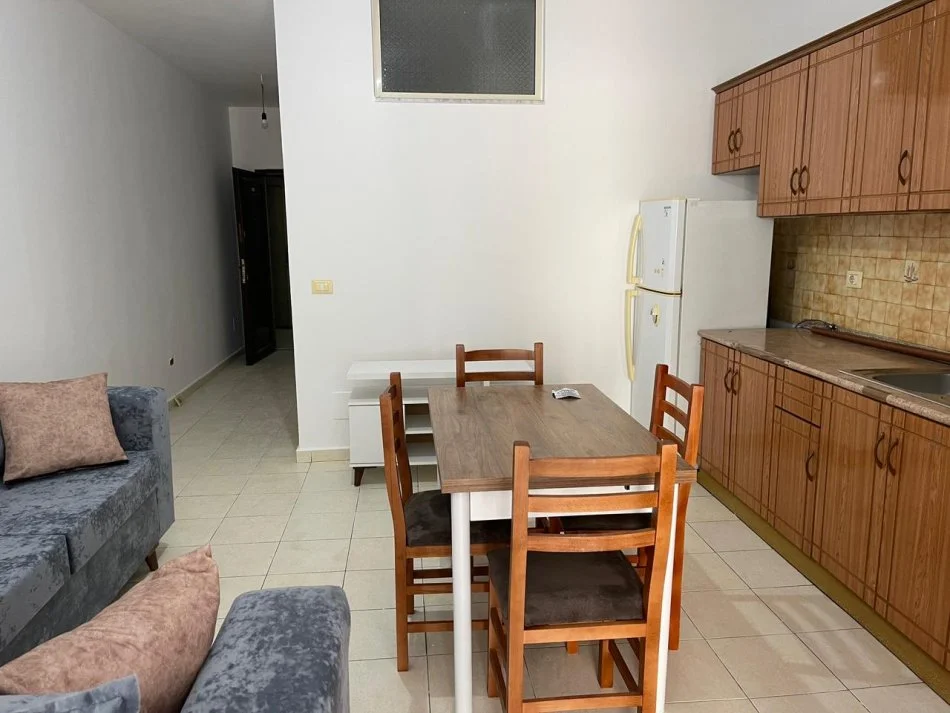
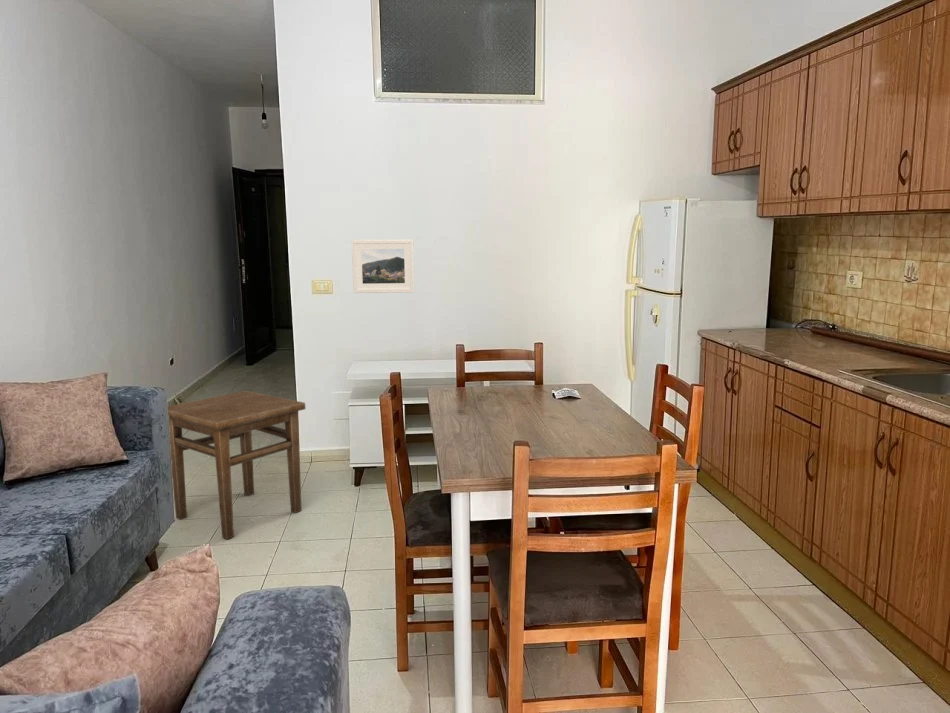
+ side table [167,390,306,540]
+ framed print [351,238,415,294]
